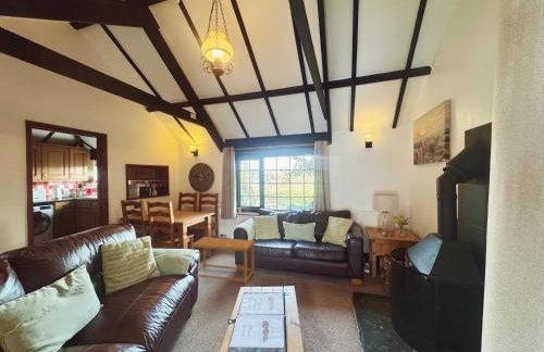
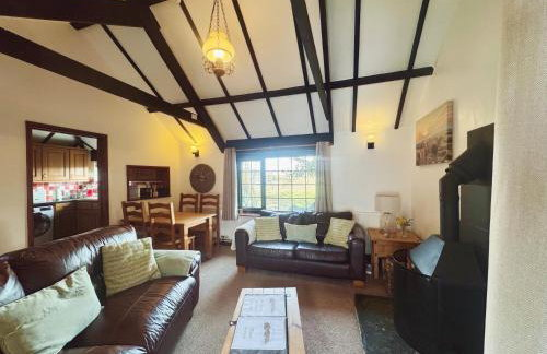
- side table [190,236,256,285]
